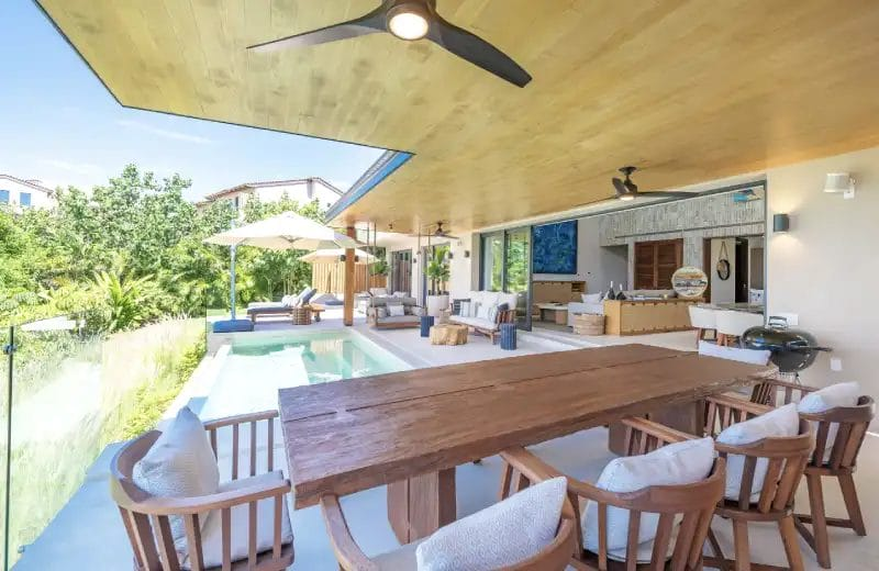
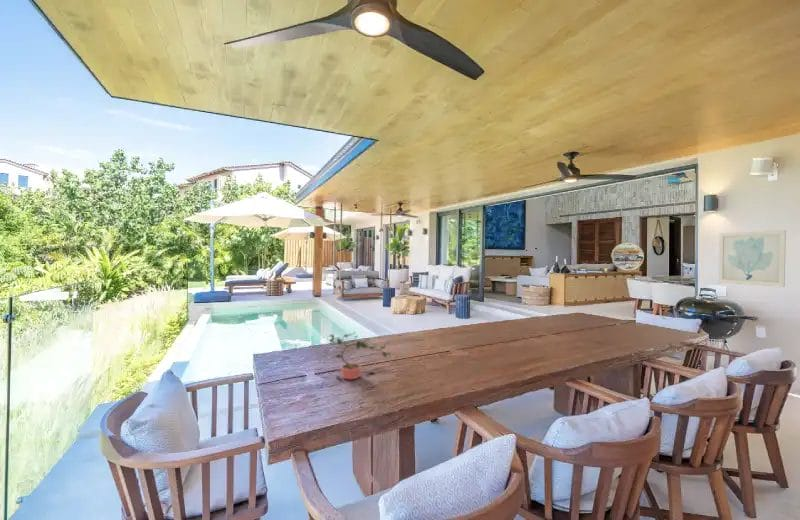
+ wall art [717,229,787,288]
+ potted plant [325,330,392,380]
